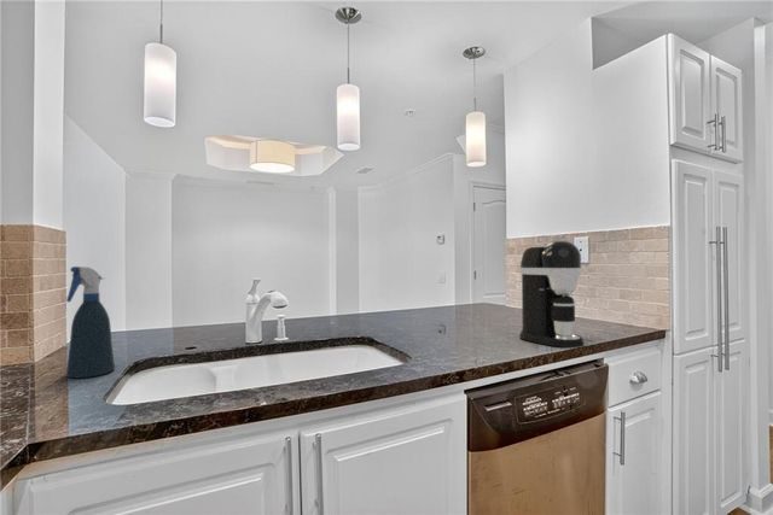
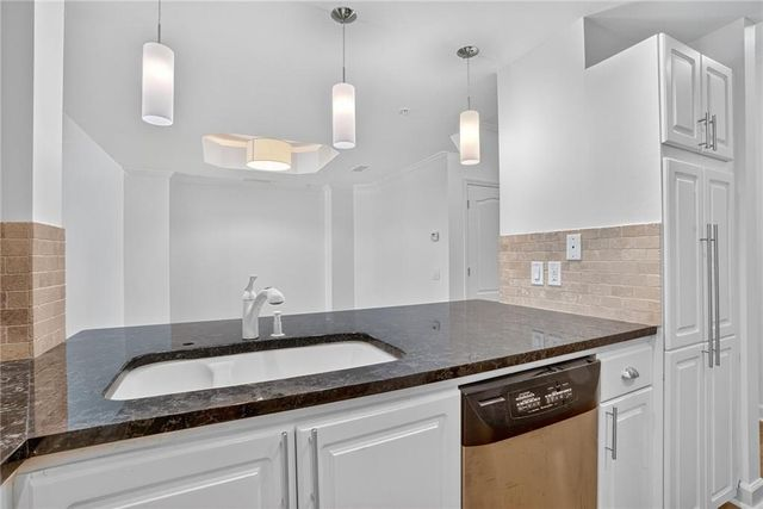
- coffee maker [518,240,585,349]
- spray bottle [65,265,116,379]
